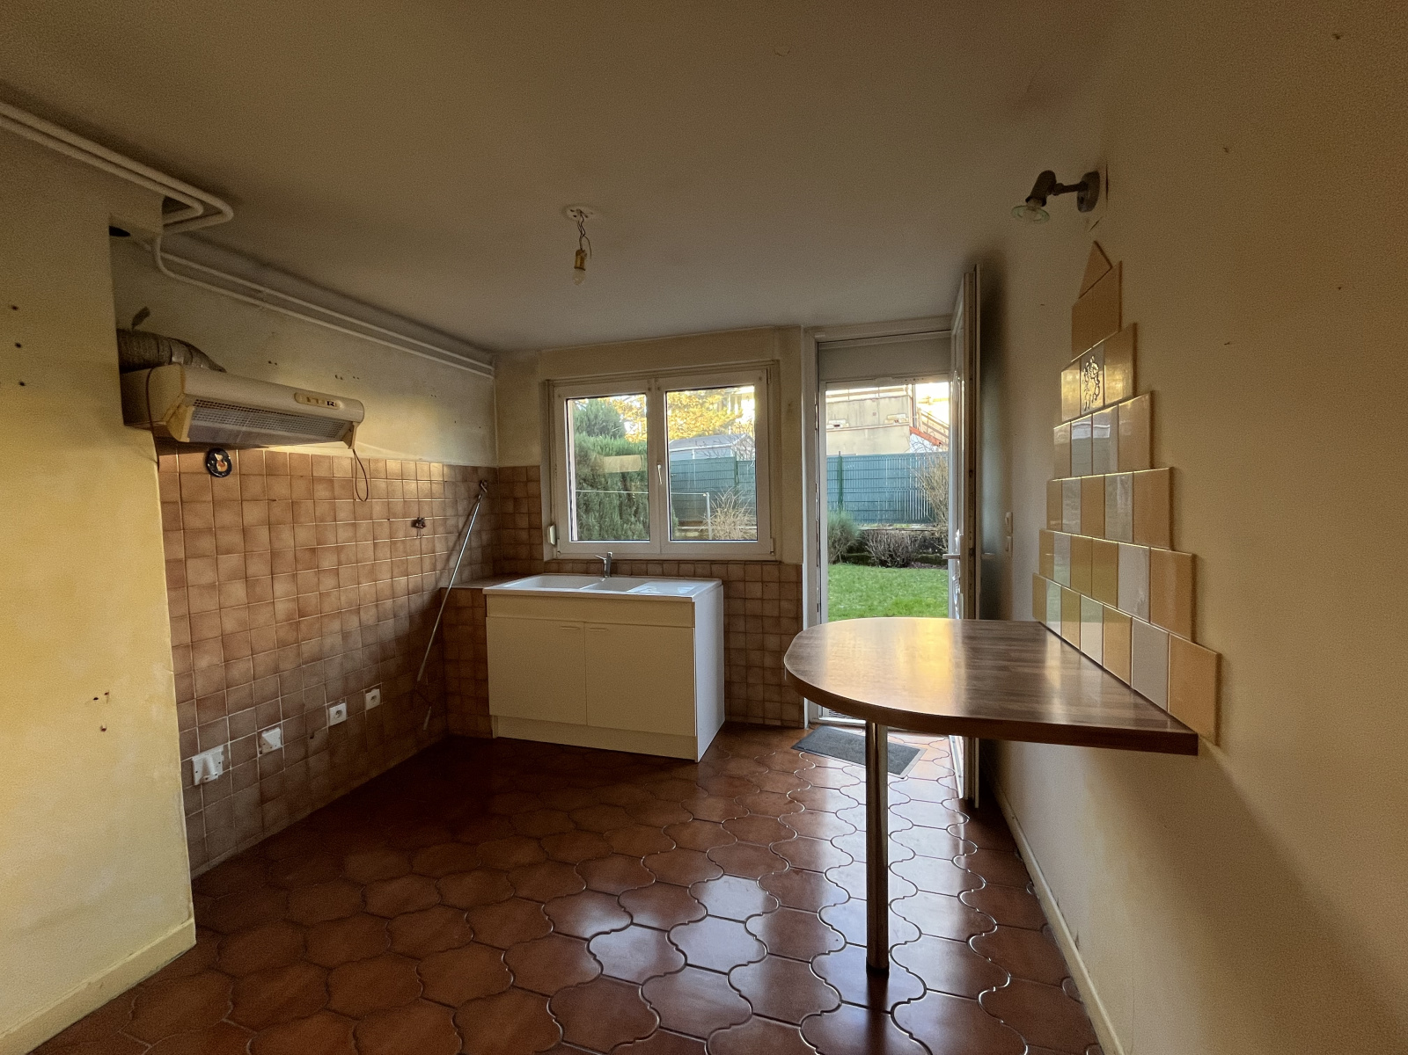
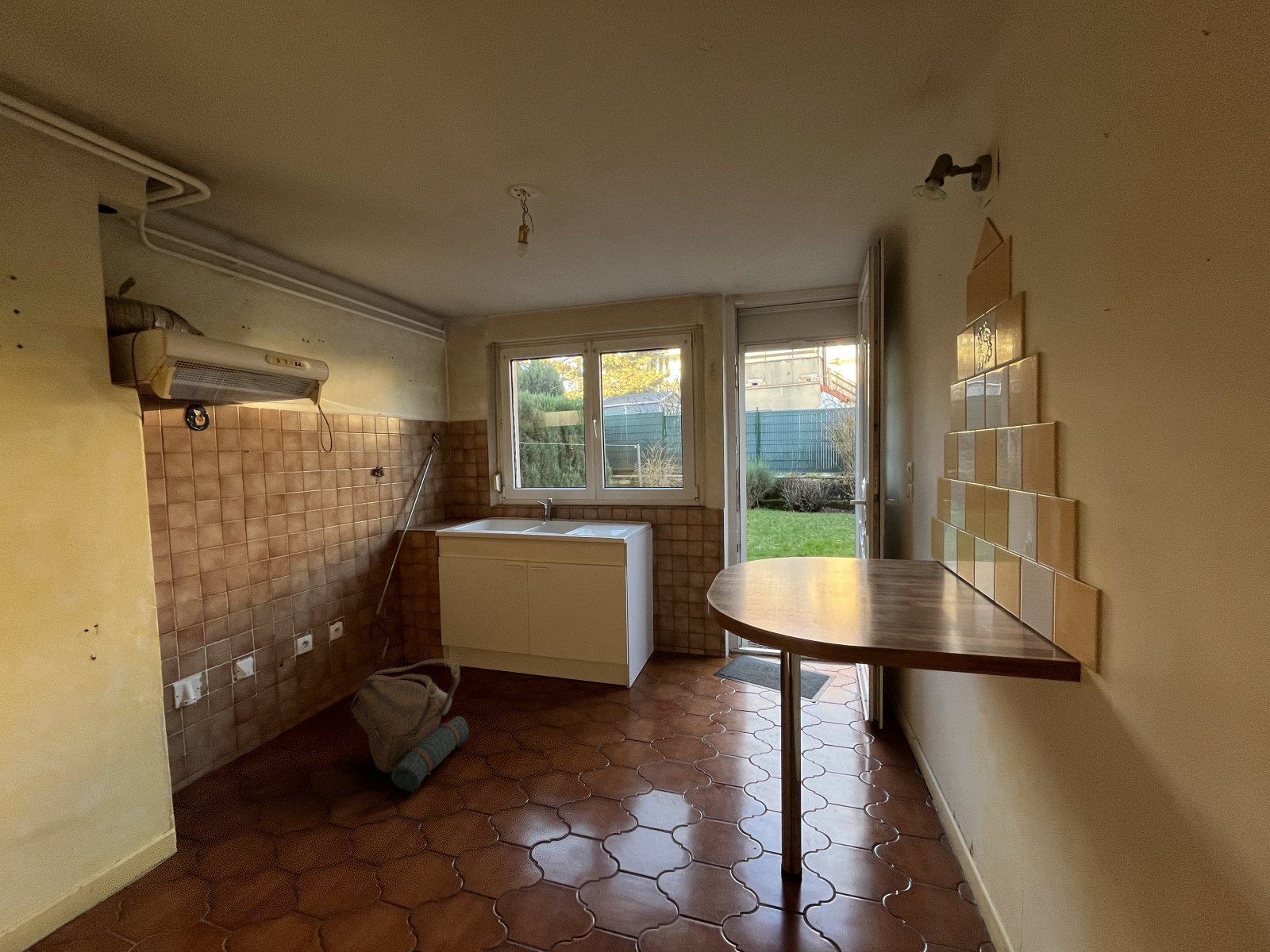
+ backpack [350,658,470,793]
